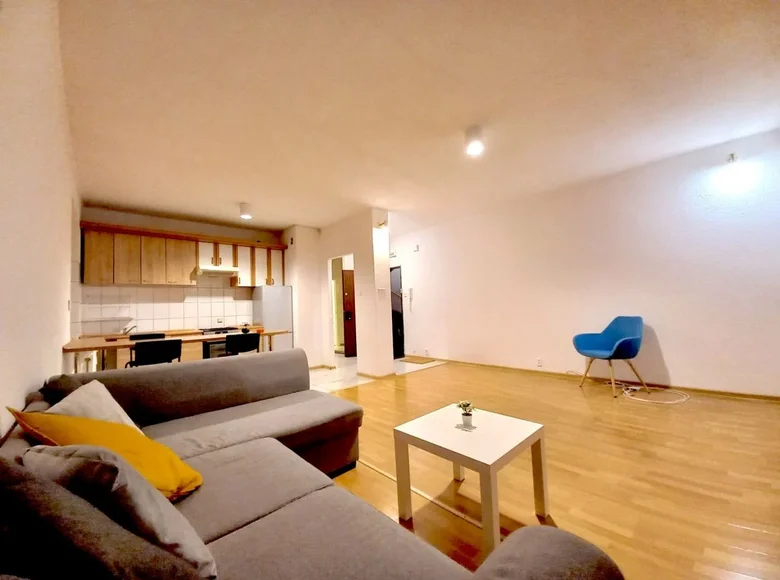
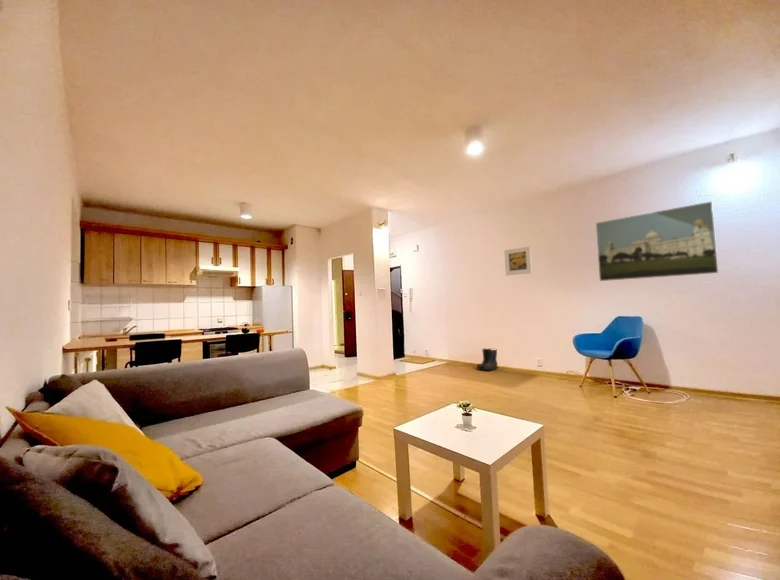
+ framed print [503,245,533,277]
+ boots [475,347,499,371]
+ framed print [595,200,719,282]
